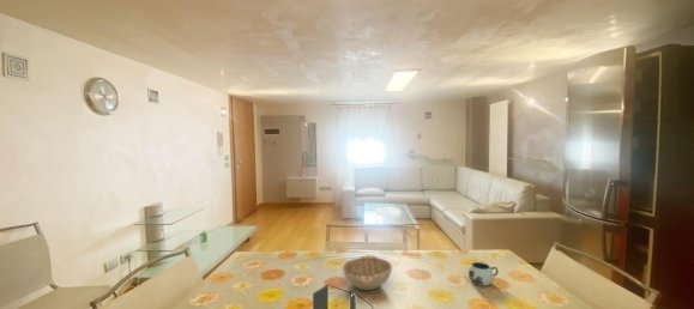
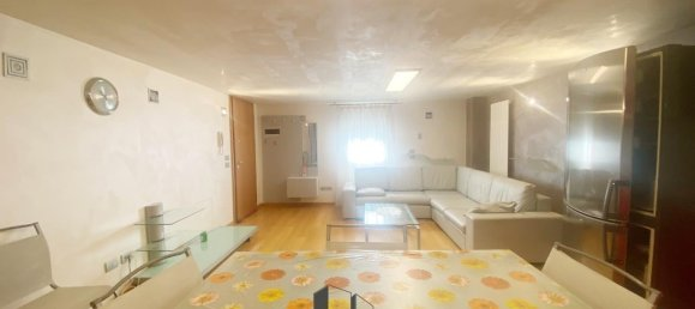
- decorative bowl [342,254,393,291]
- mug [467,261,500,287]
